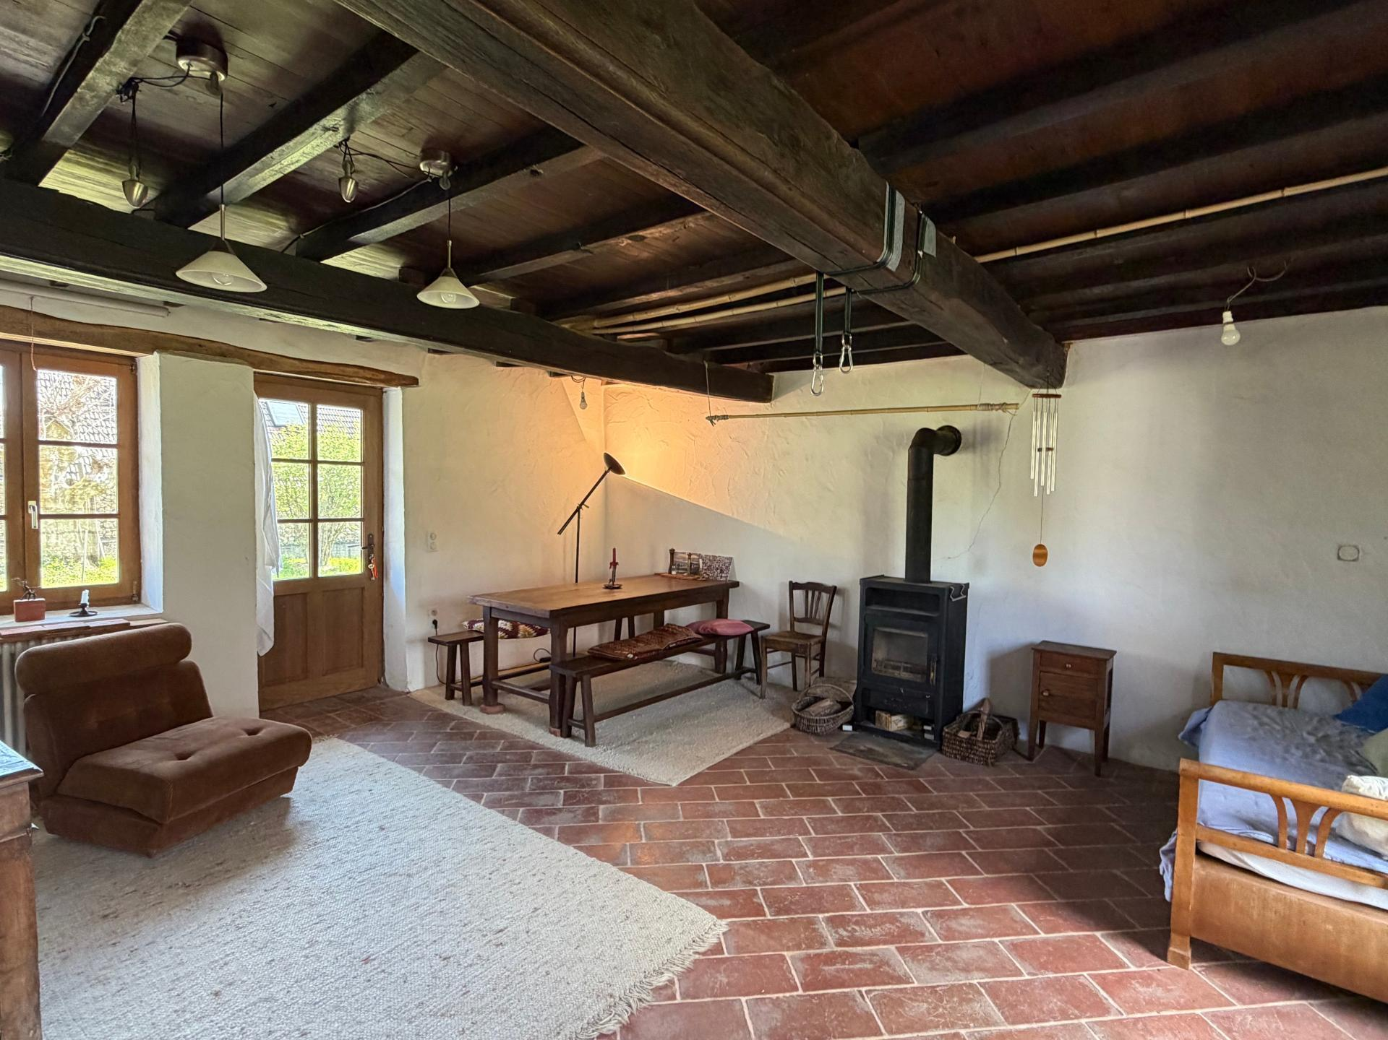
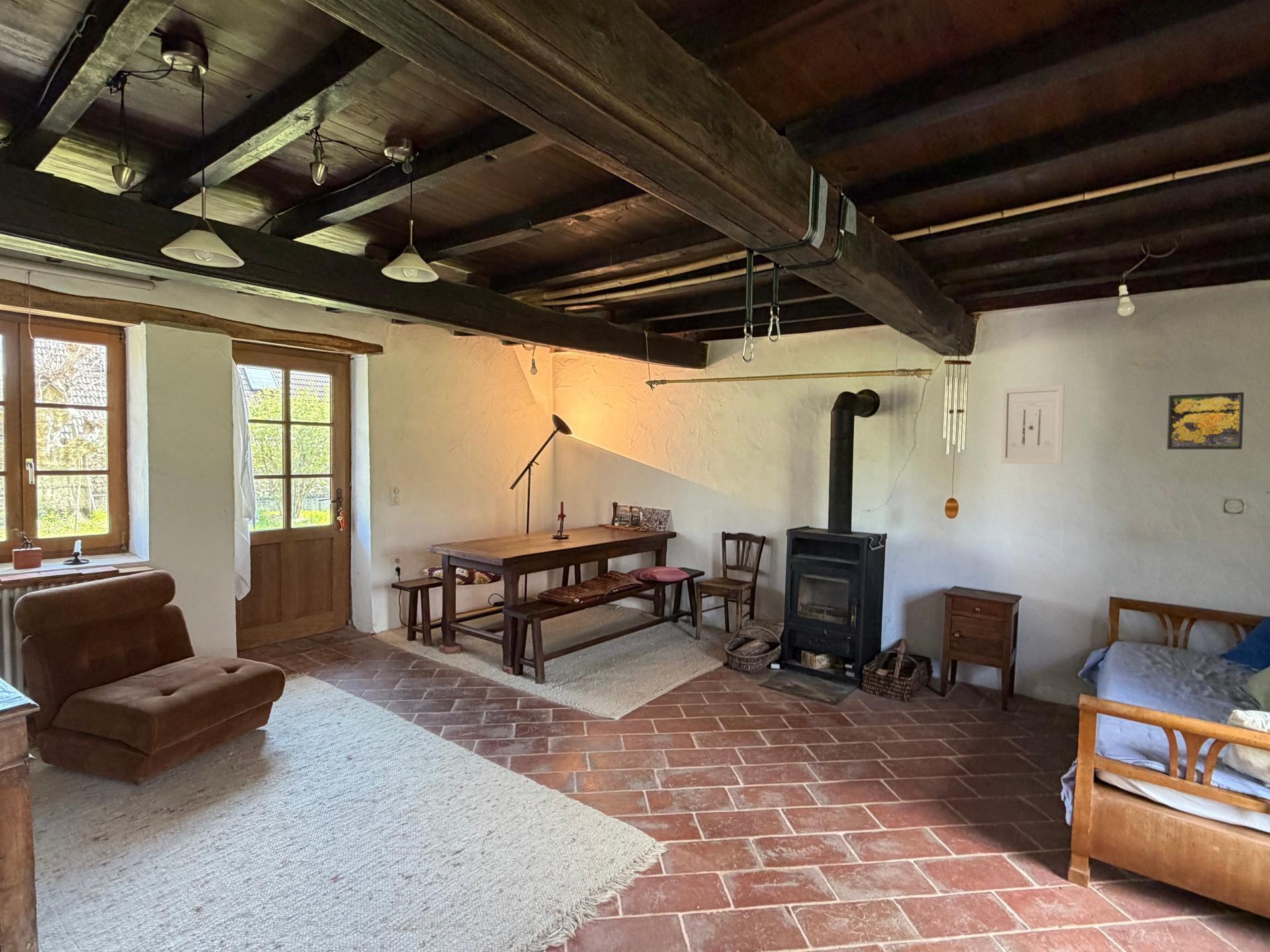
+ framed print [1166,391,1245,450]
+ wall art [999,384,1065,464]
